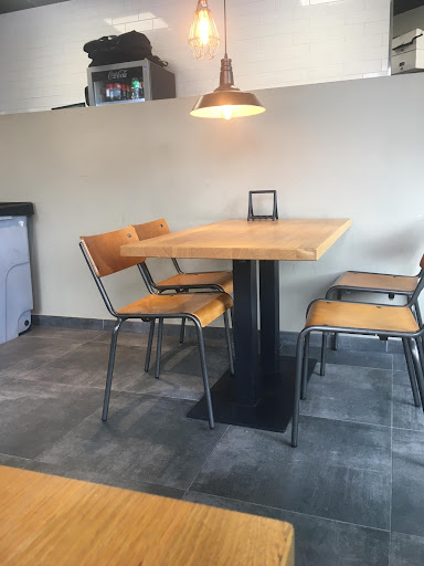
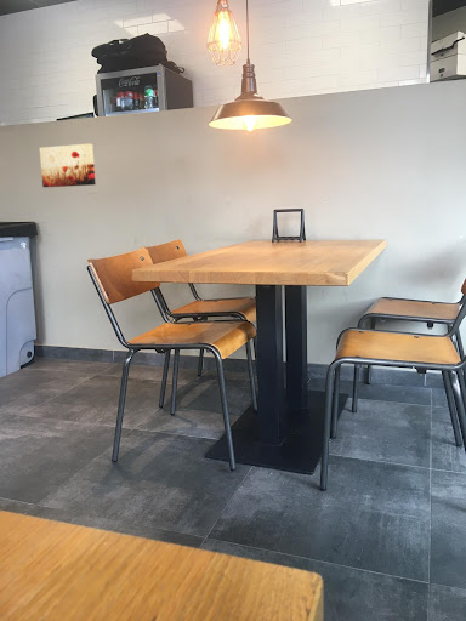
+ wall art [39,143,97,188]
